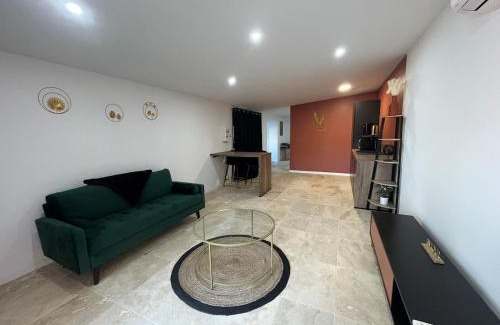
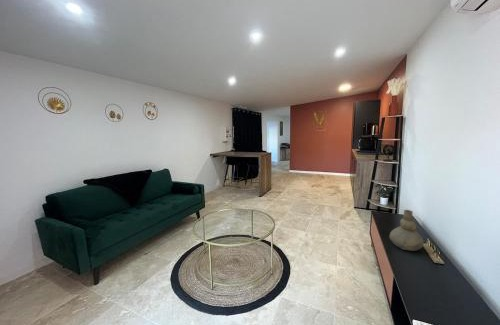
+ vase [389,209,425,252]
